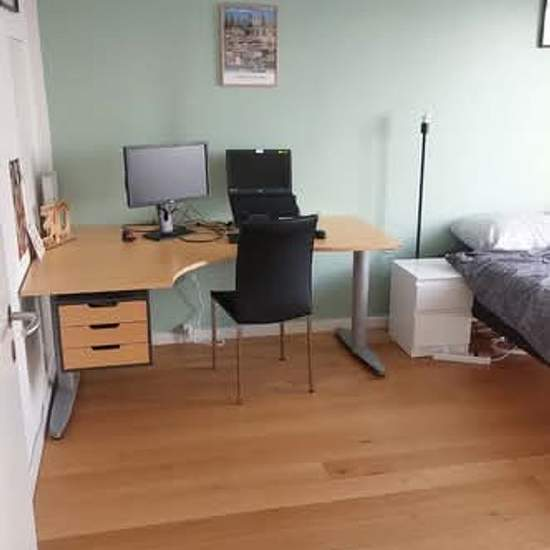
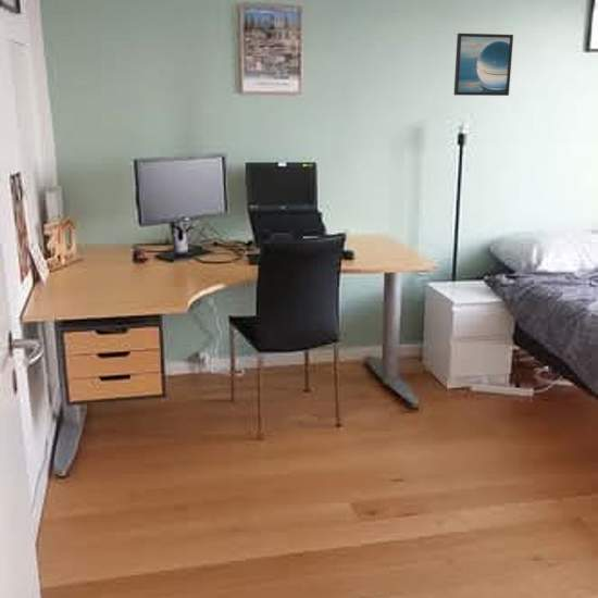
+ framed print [453,33,514,97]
